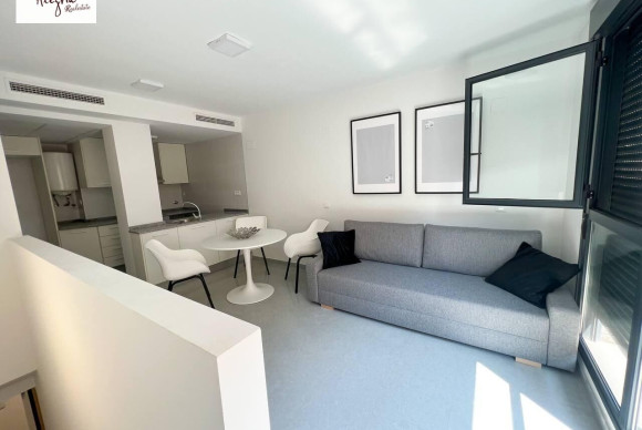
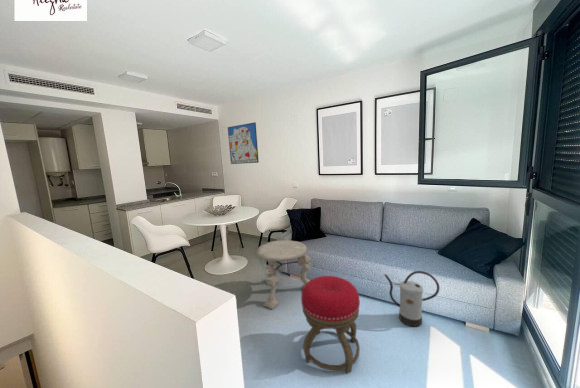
+ watering can [383,270,440,328]
+ wall art [227,122,260,165]
+ stool [300,275,361,374]
+ side table [256,239,312,310]
